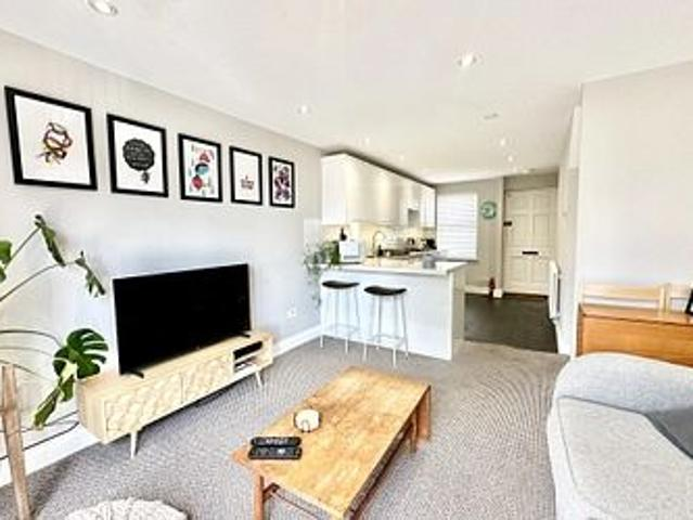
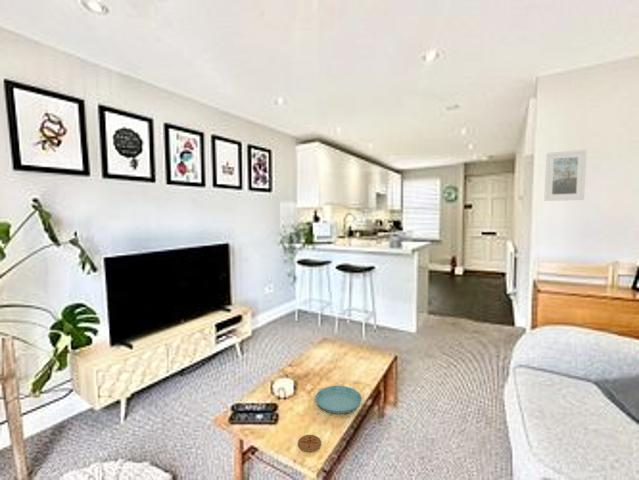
+ coaster [297,434,322,453]
+ saucer [314,385,363,415]
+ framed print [543,149,587,202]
